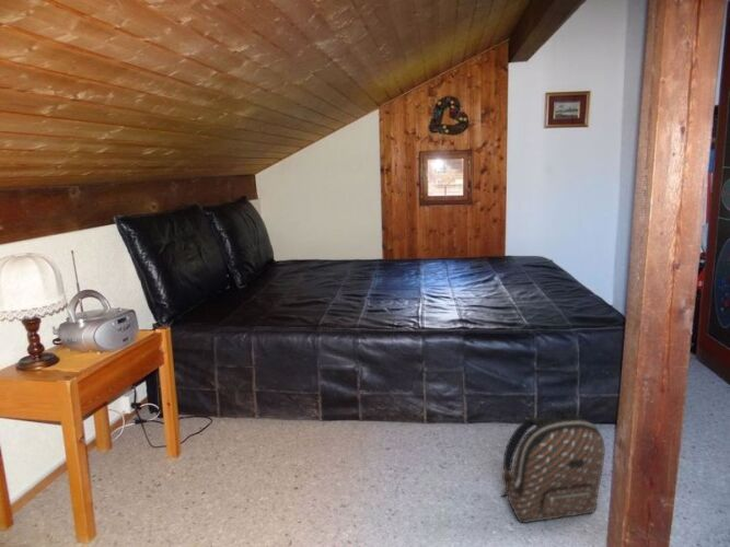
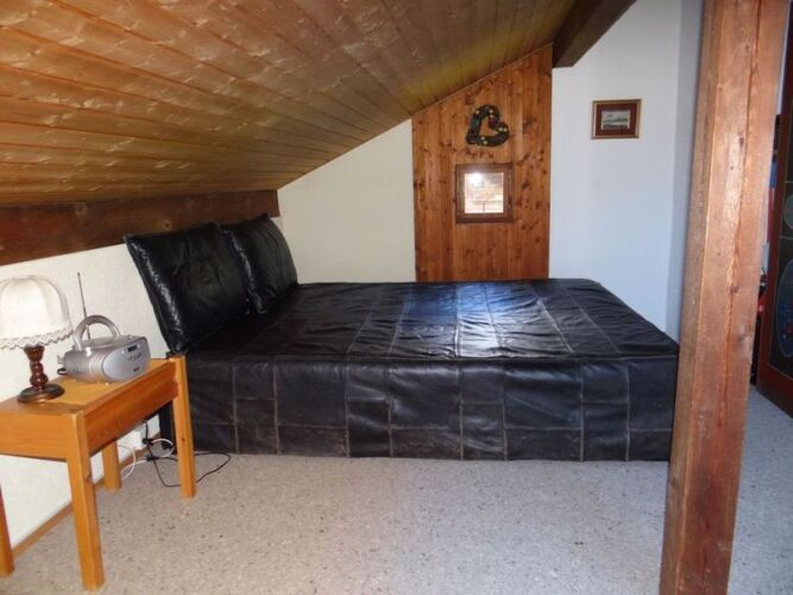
- backpack [501,405,606,524]
